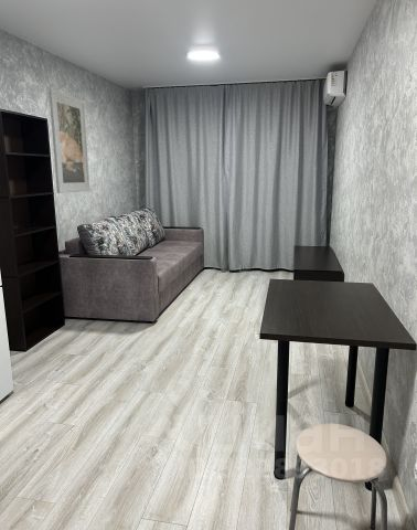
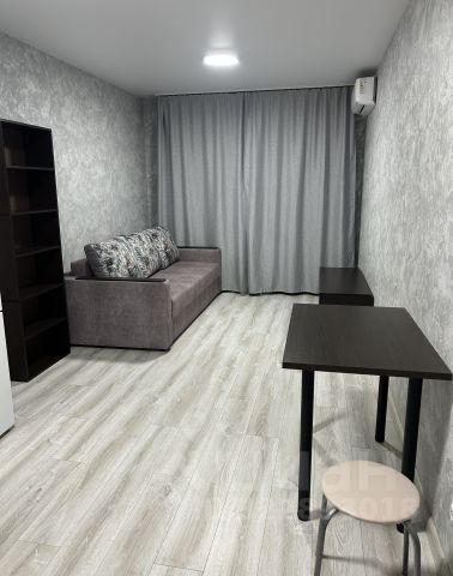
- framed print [47,88,90,194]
